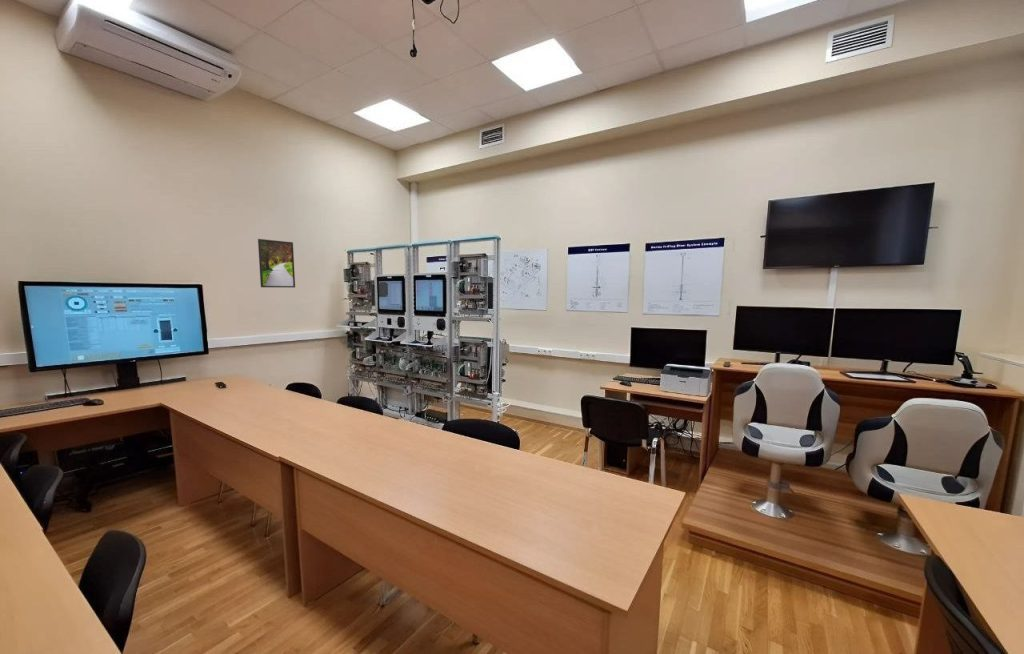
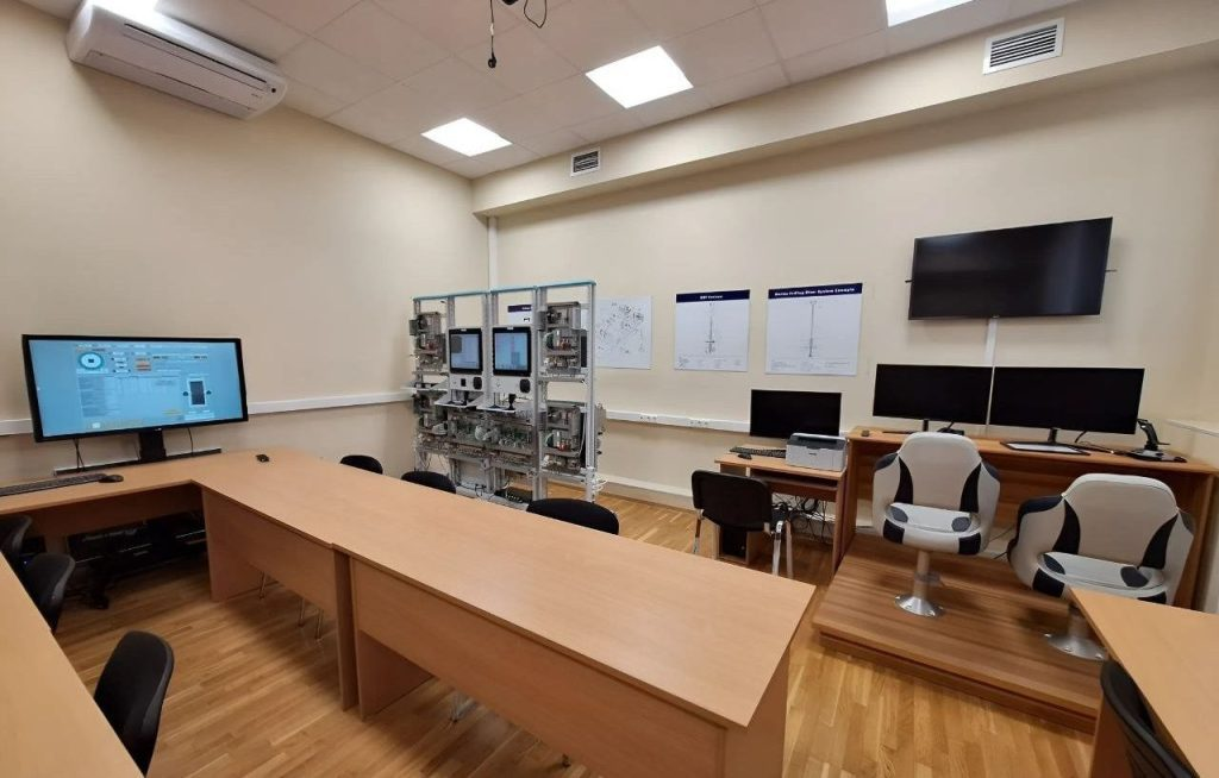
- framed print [257,238,296,289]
